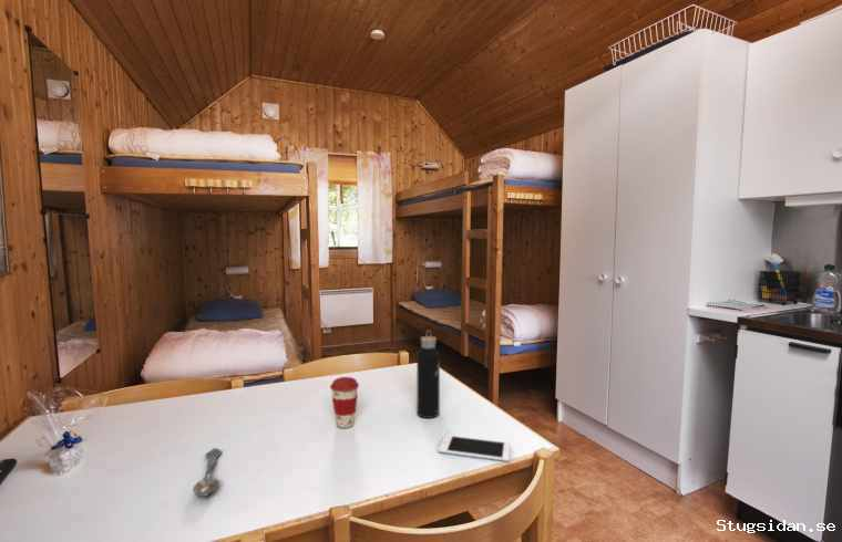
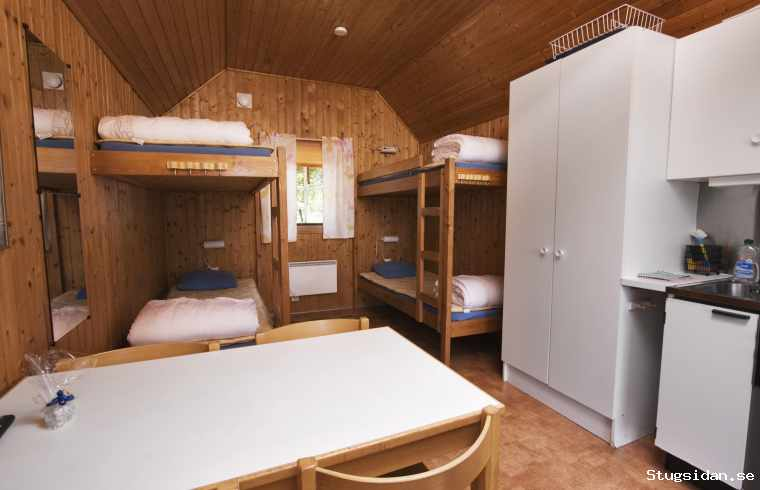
- cell phone [438,434,512,462]
- spoon [193,447,223,498]
- water bottle [415,329,441,419]
- coffee cup [329,376,360,429]
